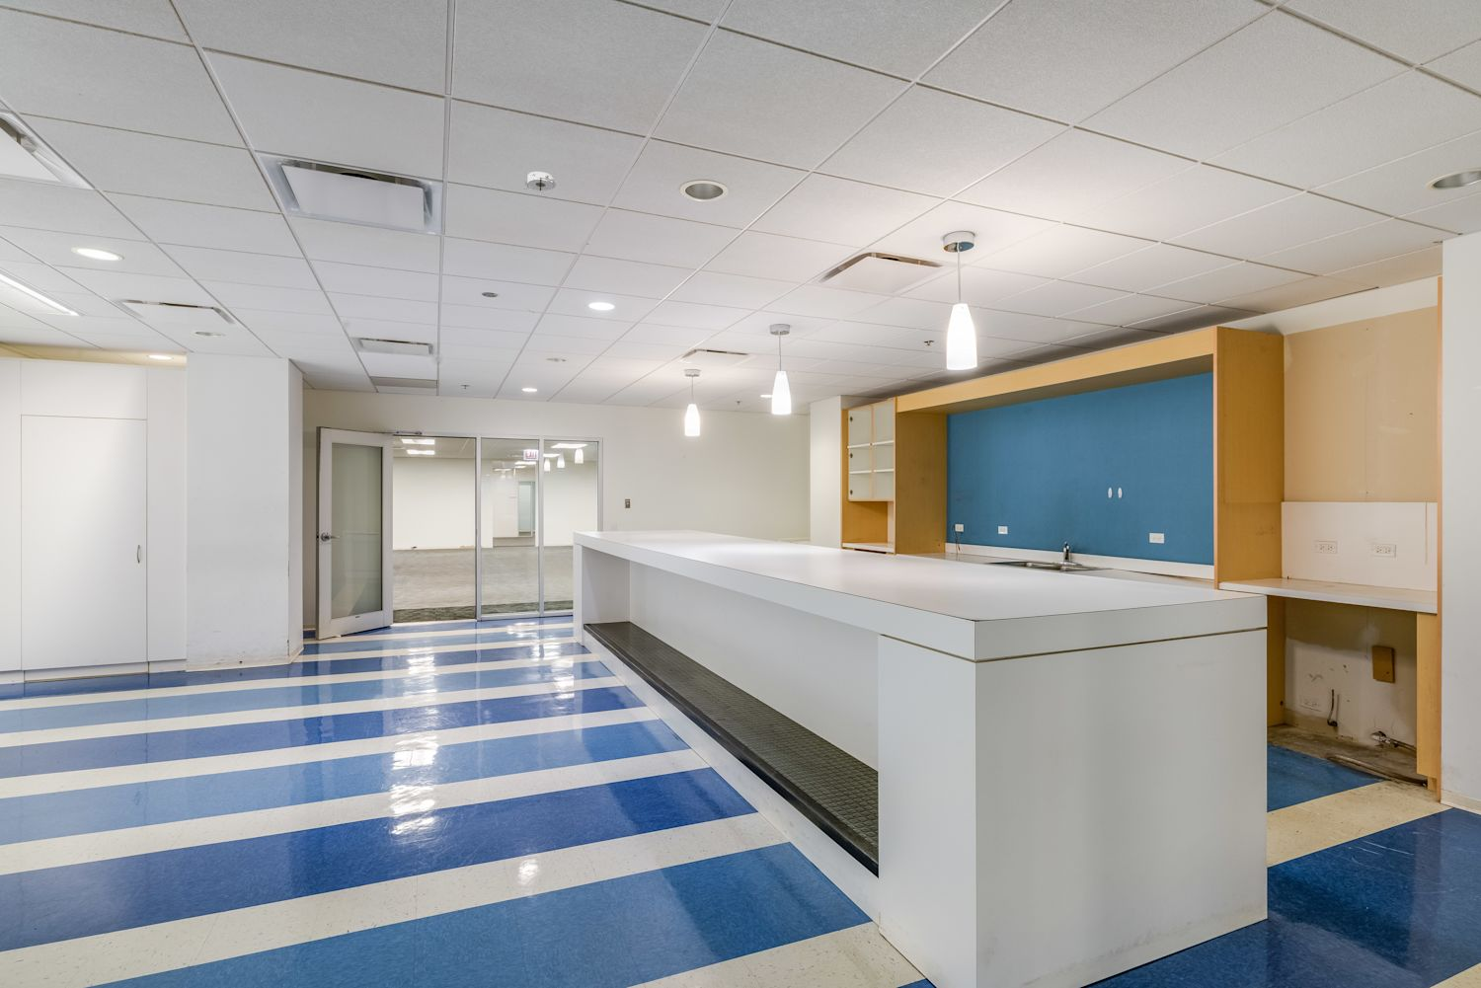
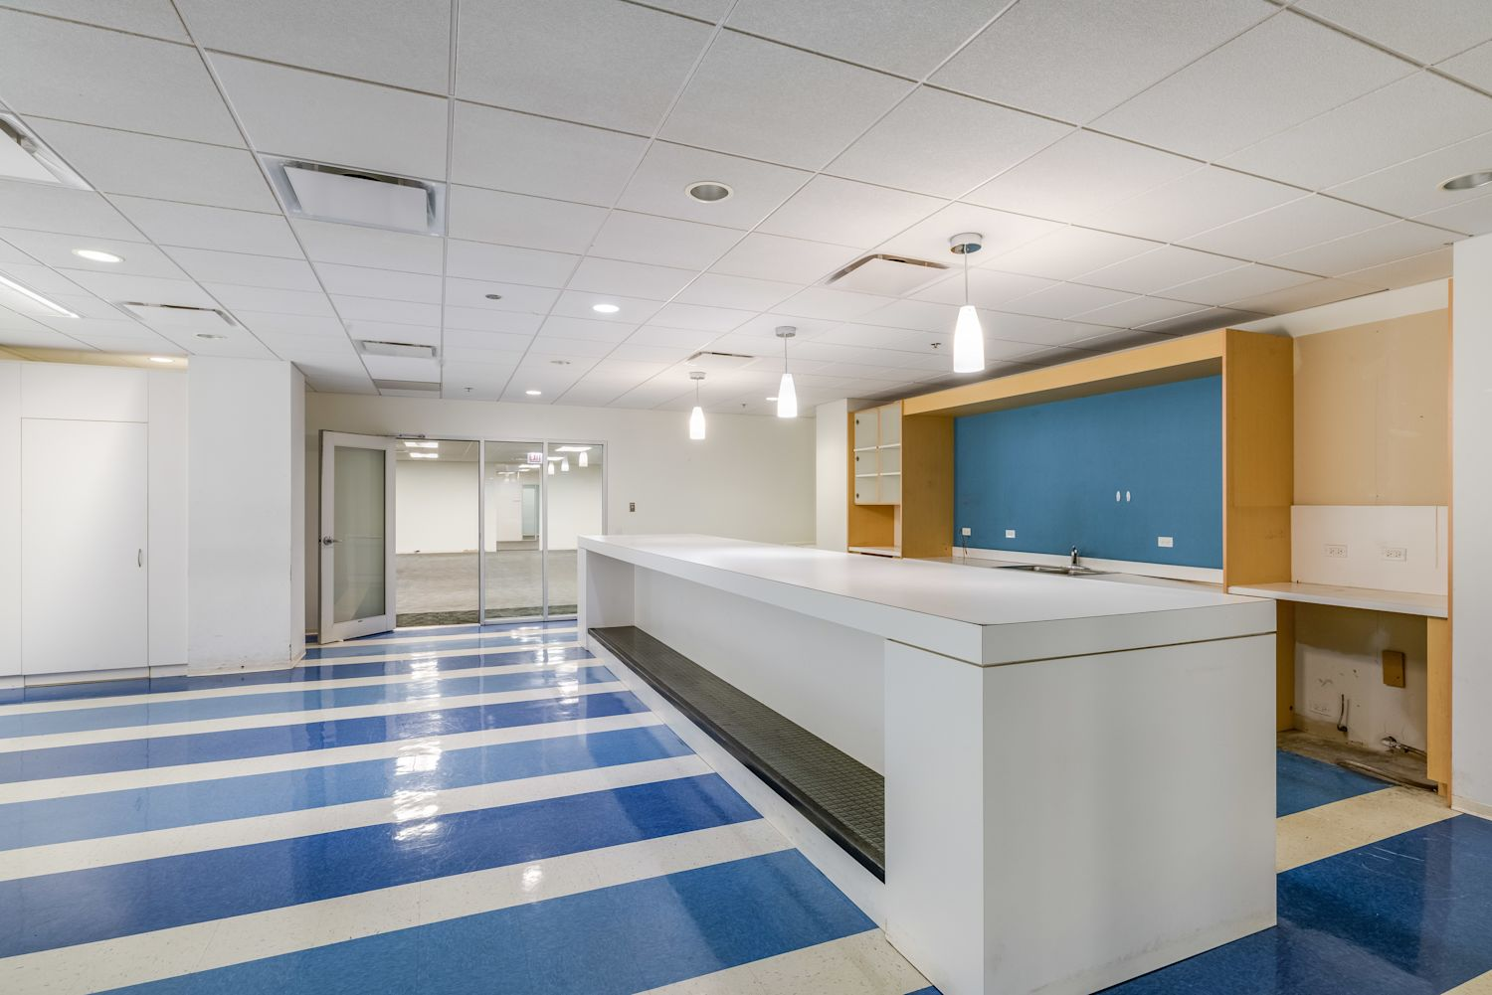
- smoke detector [524,171,557,192]
